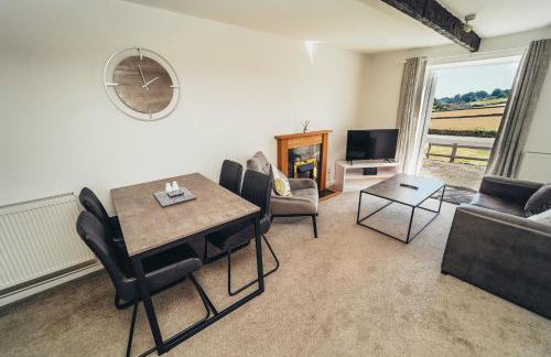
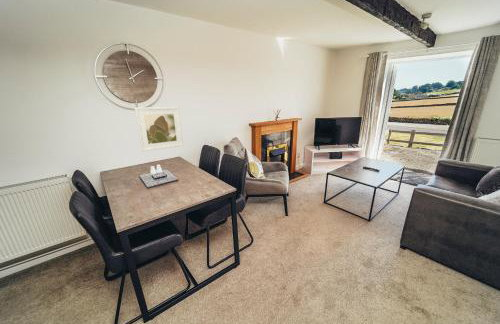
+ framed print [134,106,184,152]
